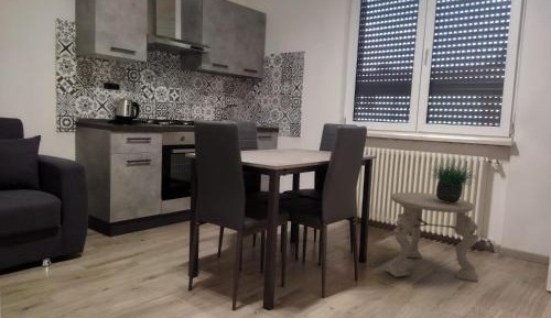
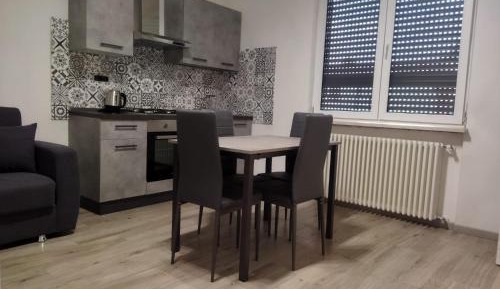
- potted plant [428,151,483,202]
- side table [383,191,479,283]
